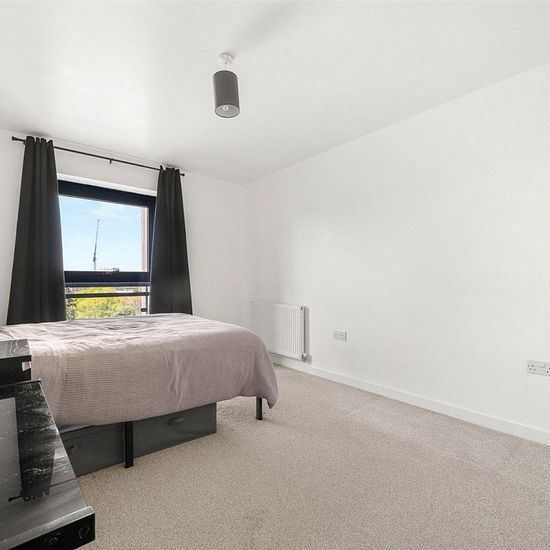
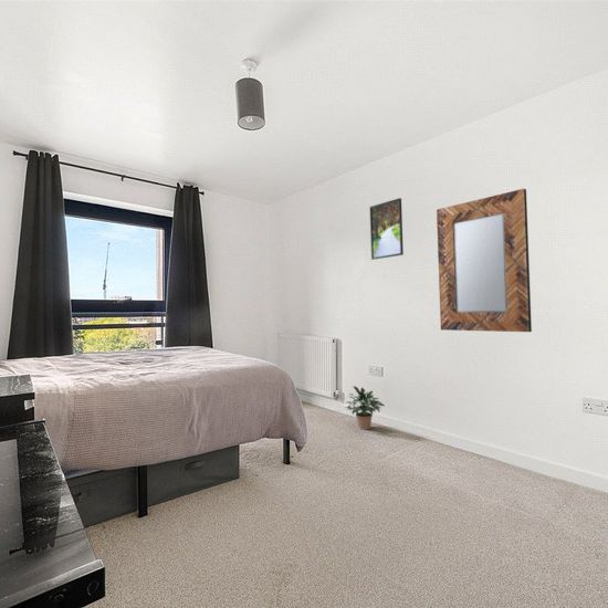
+ potted plant [344,385,386,430]
+ home mirror [436,188,533,333]
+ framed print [369,197,405,261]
